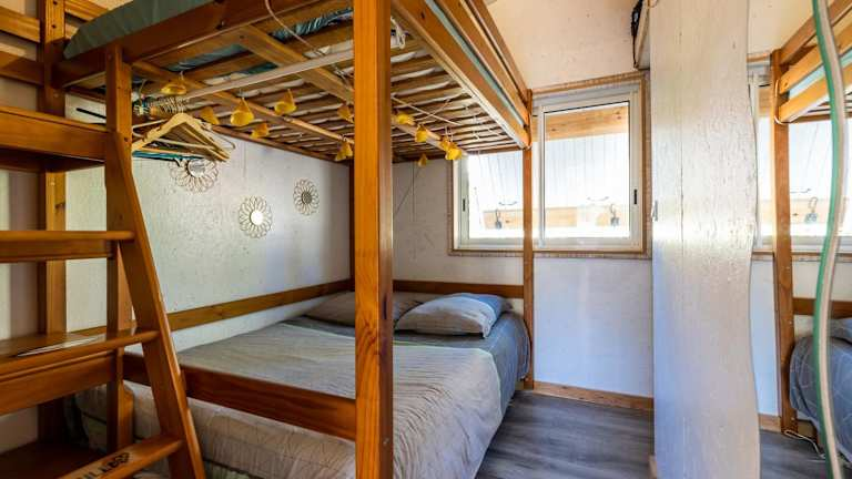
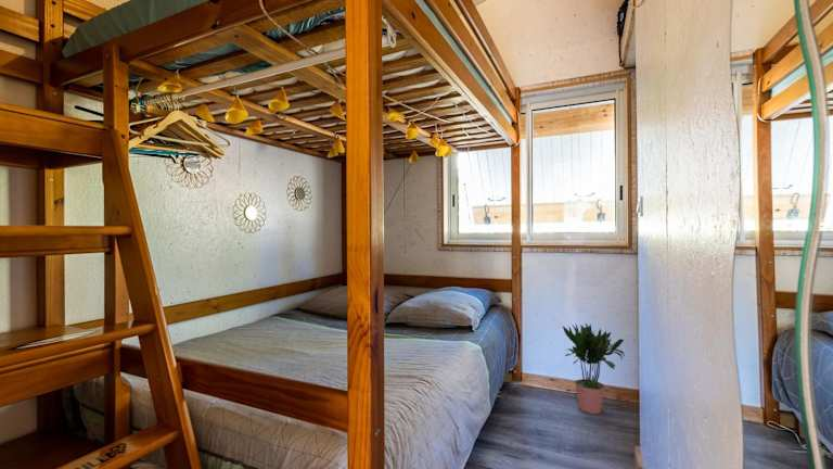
+ potted plant [561,322,627,415]
